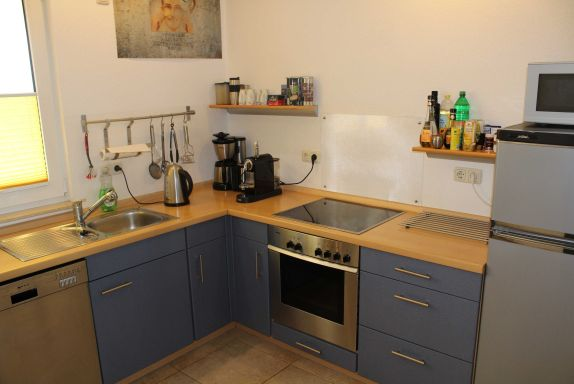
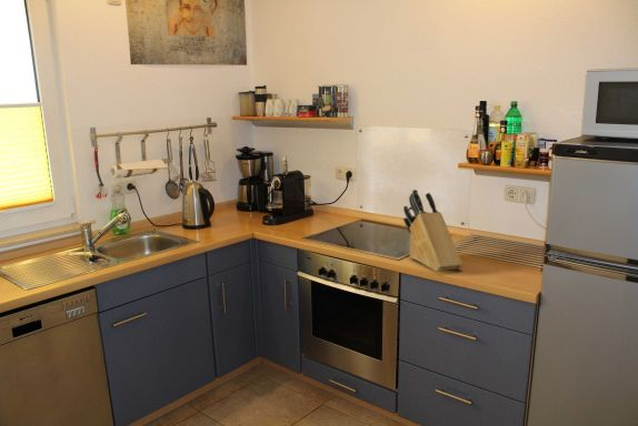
+ knife block [402,189,463,272]
